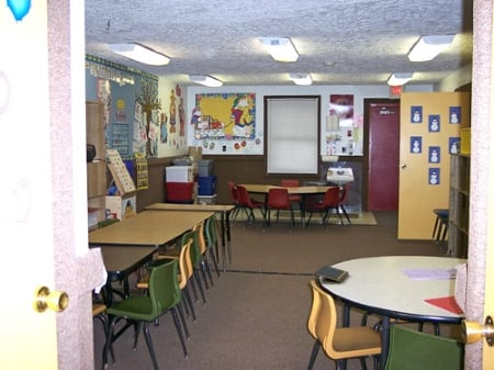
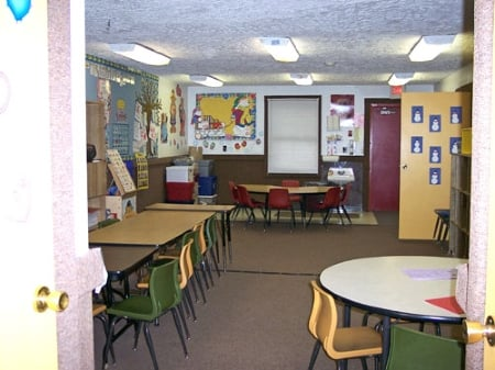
- notepad [313,264,350,283]
